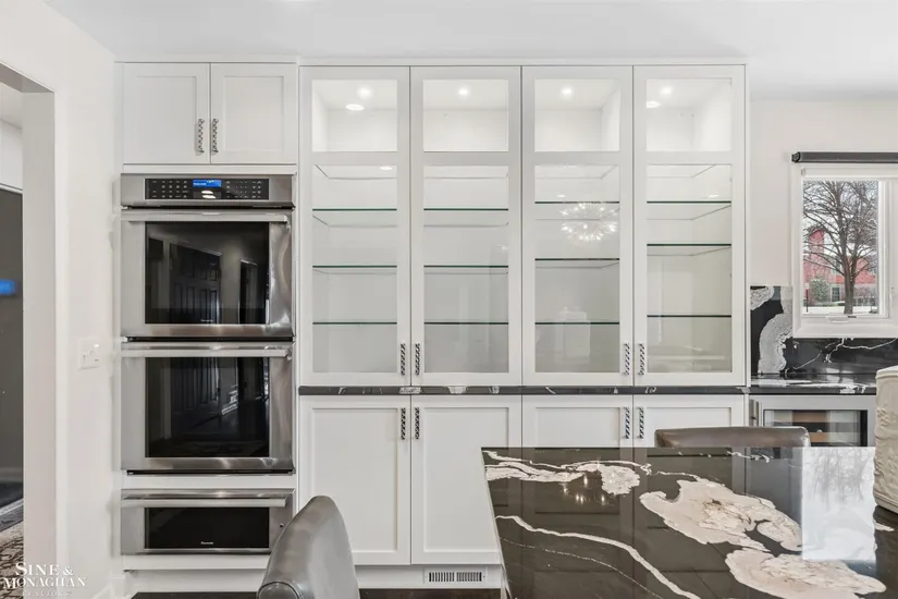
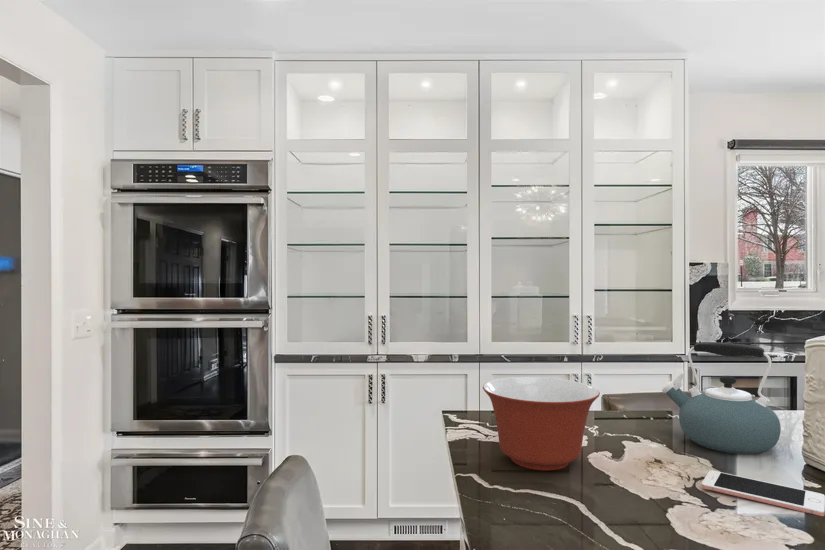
+ kettle [661,341,782,455]
+ cell phone [701,469,825,517]
+ mixing bowl [482,376,601,471]
